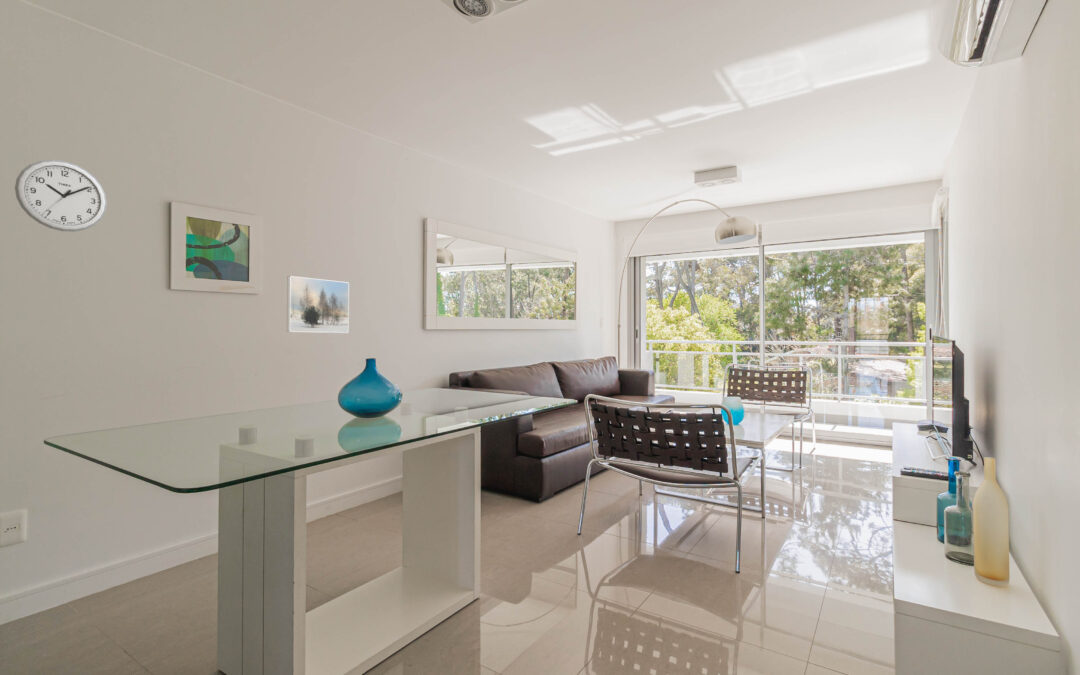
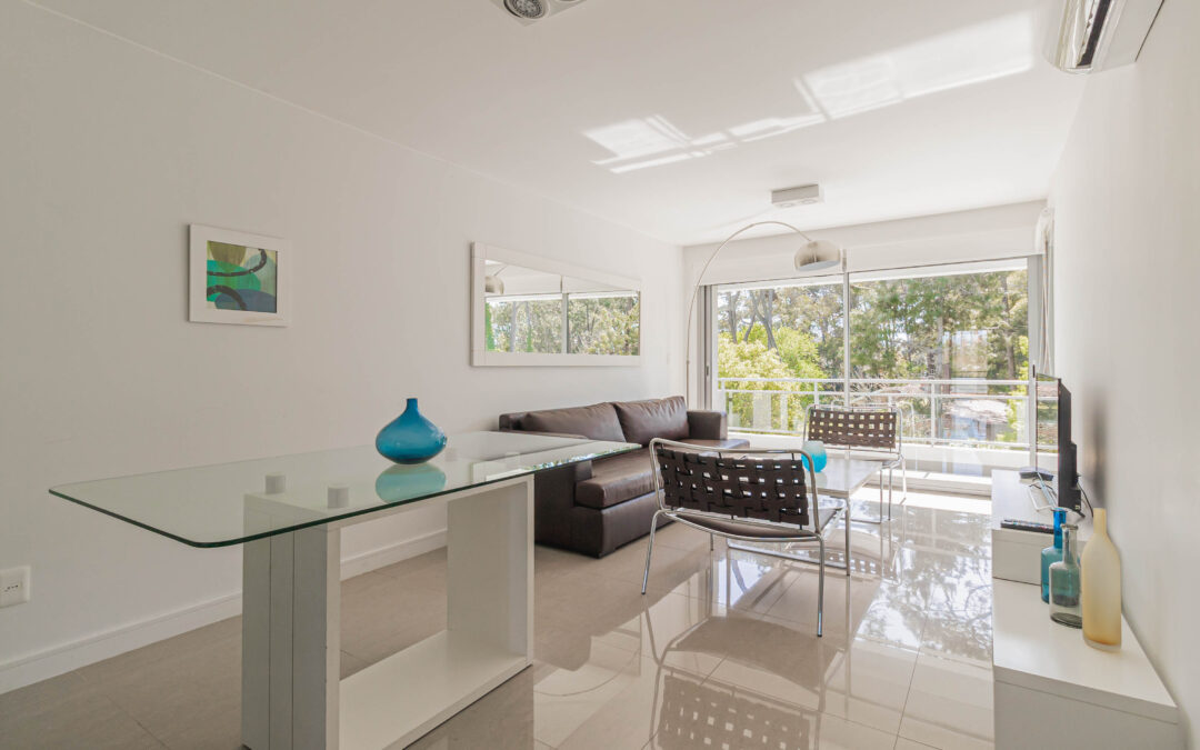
- wall clock [14,159,108,233]
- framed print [286,275,350,334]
